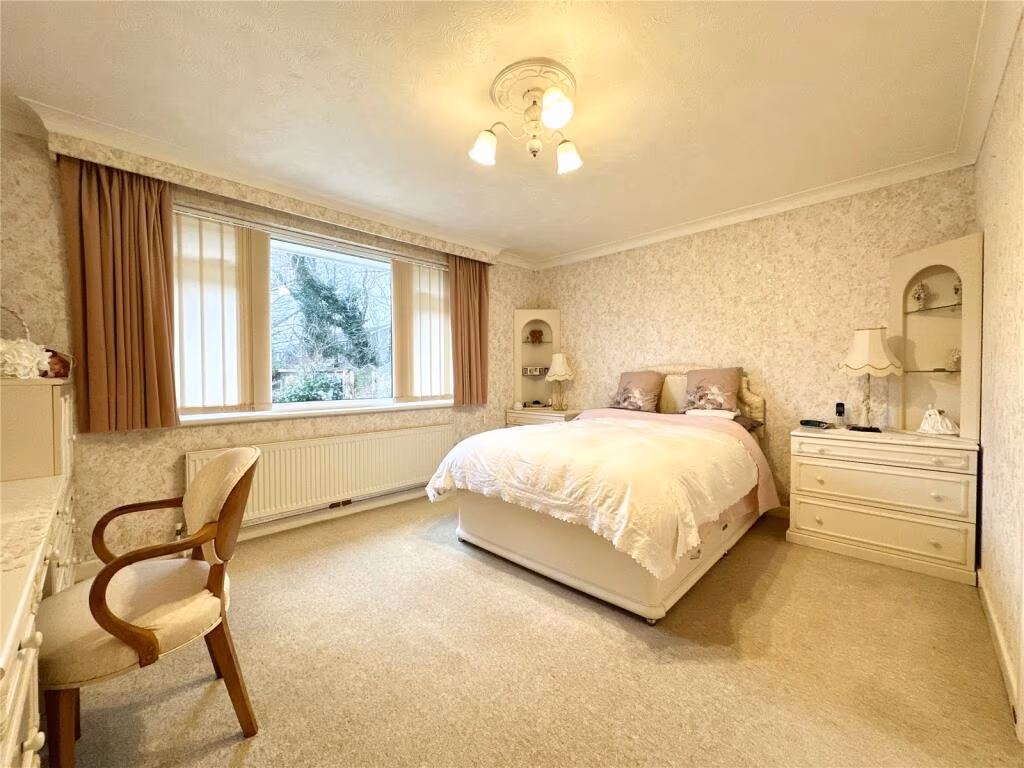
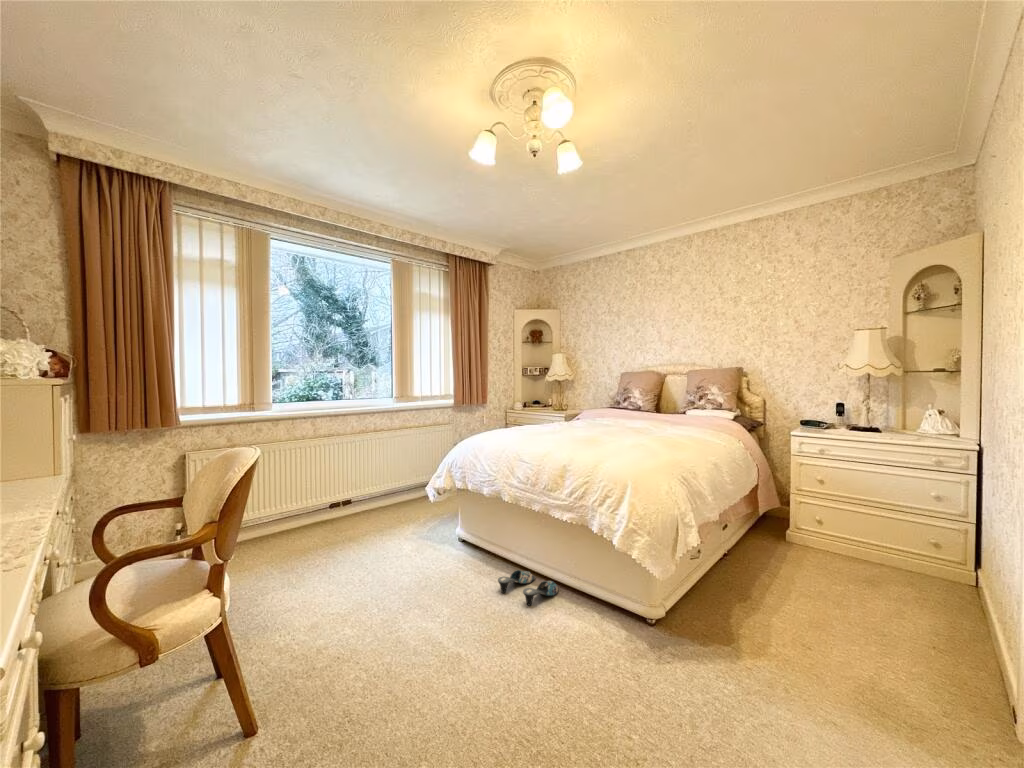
+ slippers [497,569,560,607]
